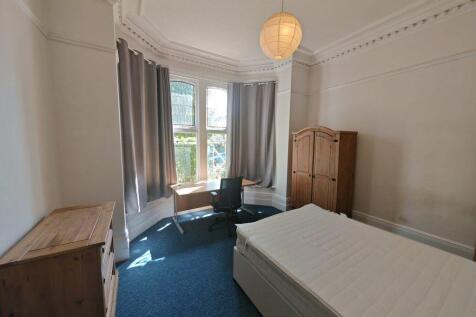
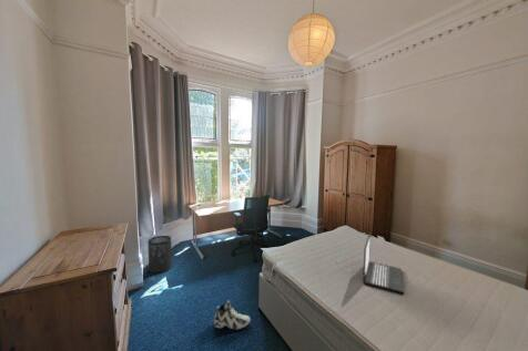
+ sneaker [213,300,252,330]
+ trash can [146,235,173,273]
+ laptop [362,233,405,296]
